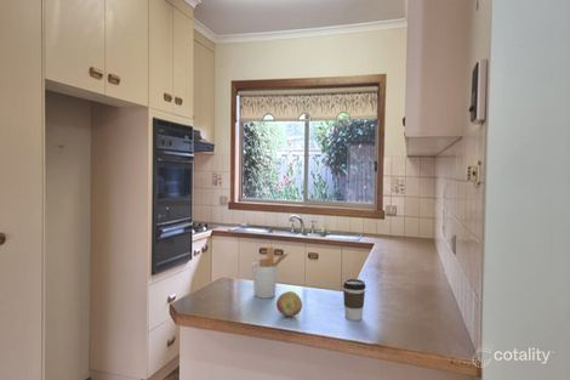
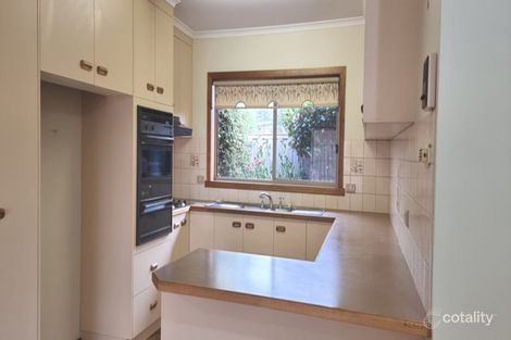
- utensil holder [252,246,290,300]
- fruit [275,290,303,317]
- coffee cup [342,278,367,322]
